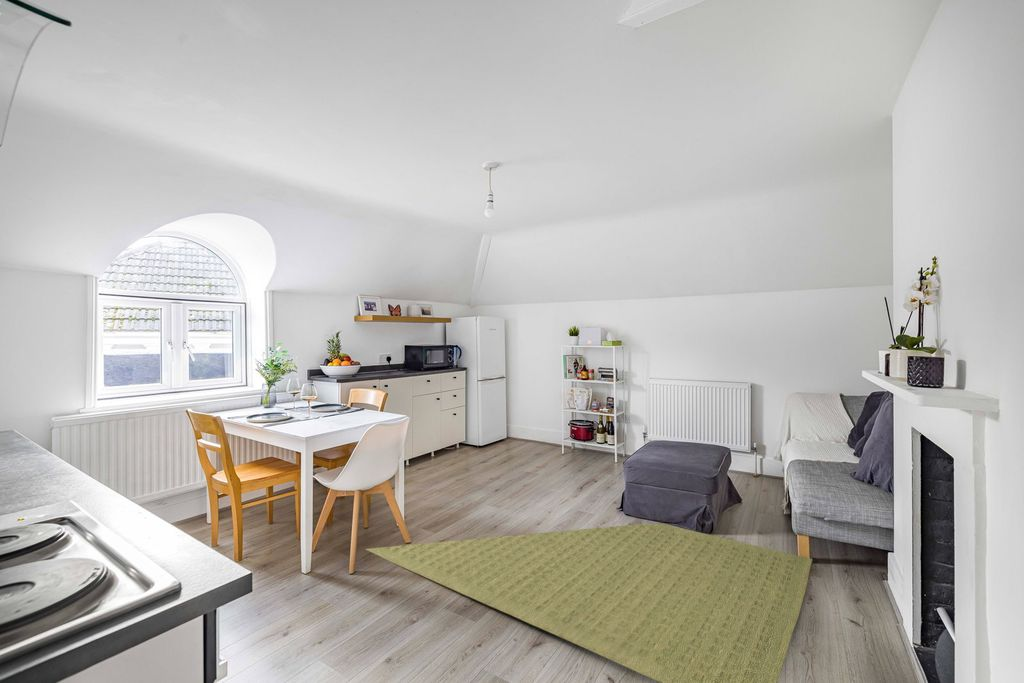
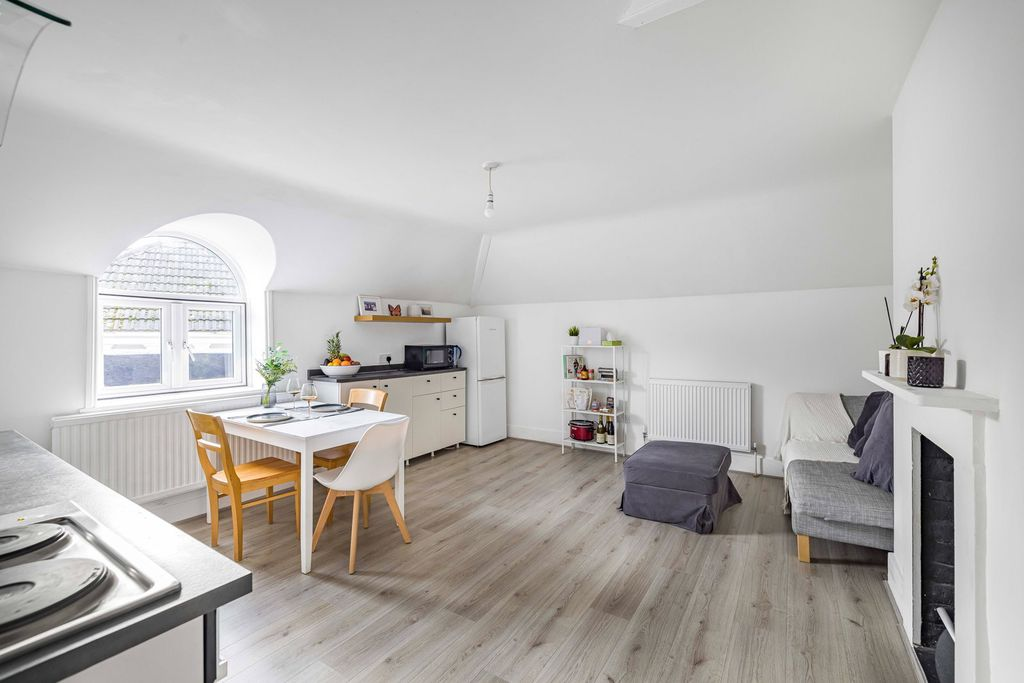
- rug [365,522,813,683]
